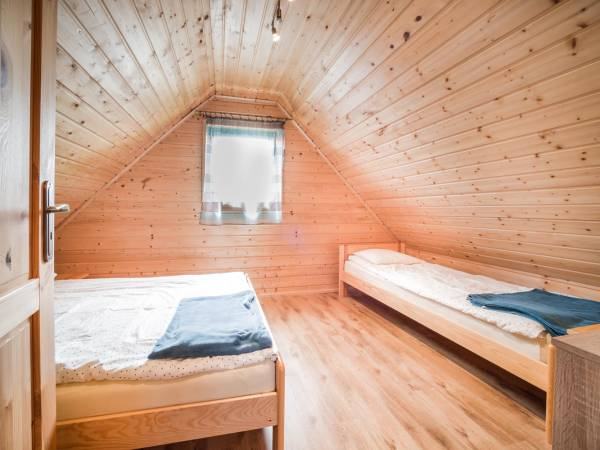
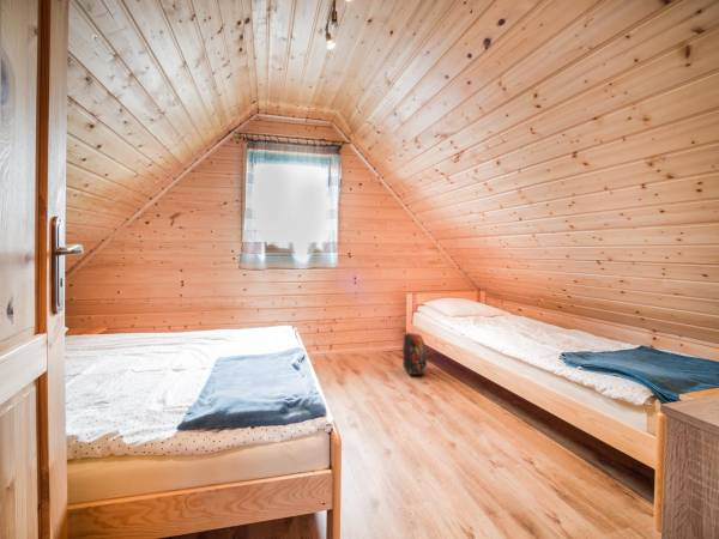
+ backpack [400,328,428,376]
